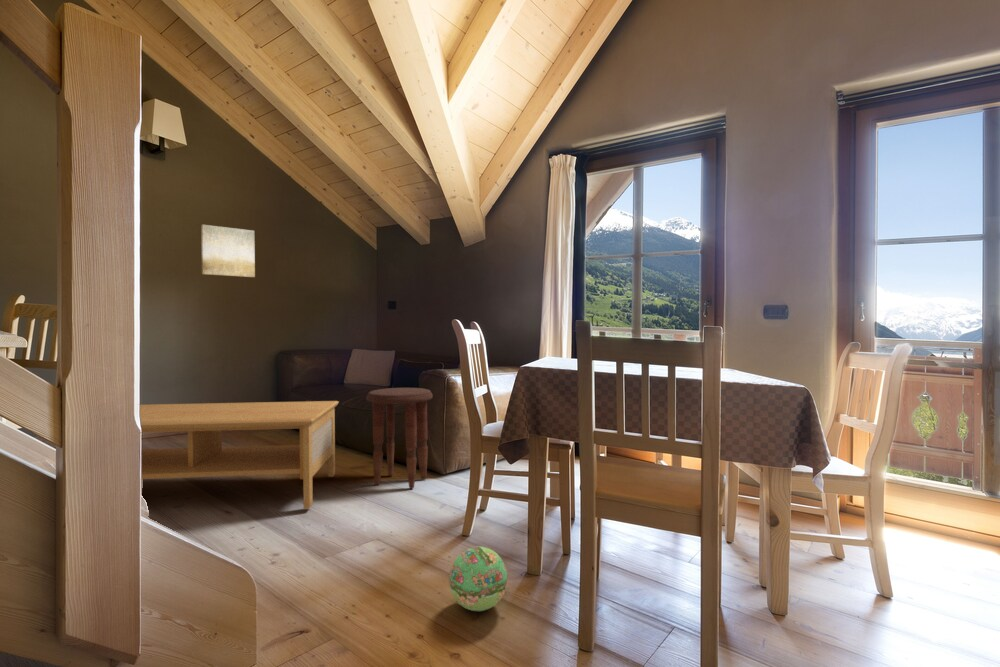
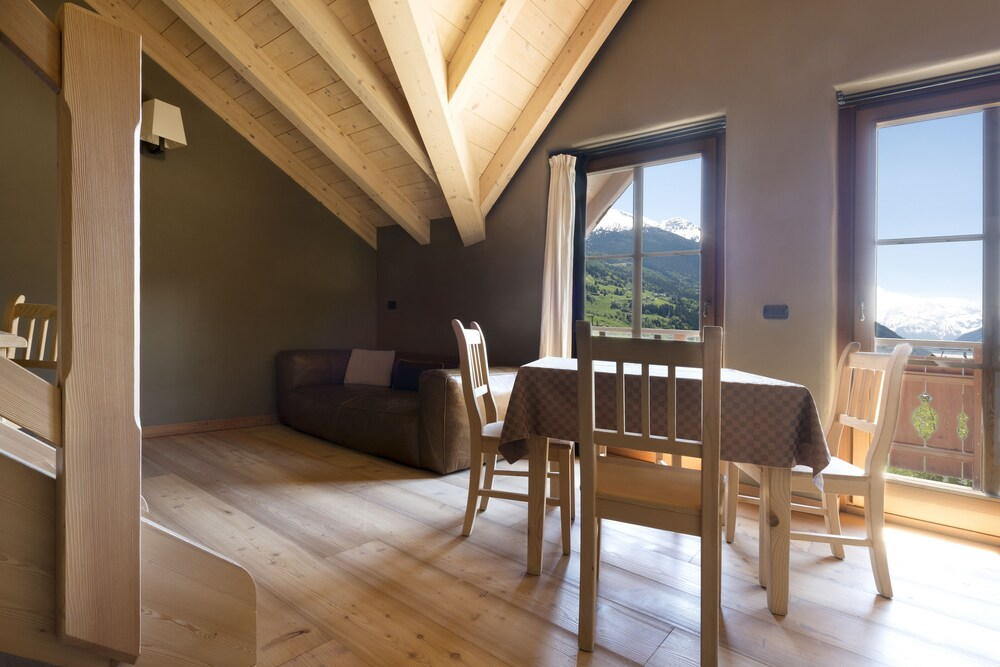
- ball [448,545,508,612]
- coffee table [139,400,340,510]
- wall art [200,224,256,278]
- side table [365,387,434,490]
